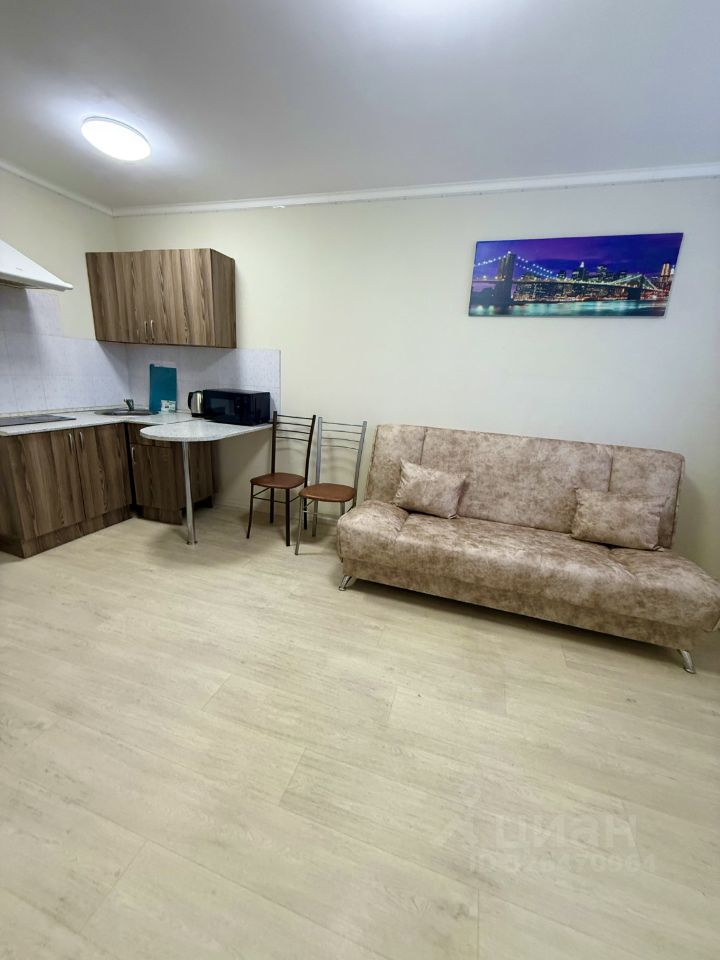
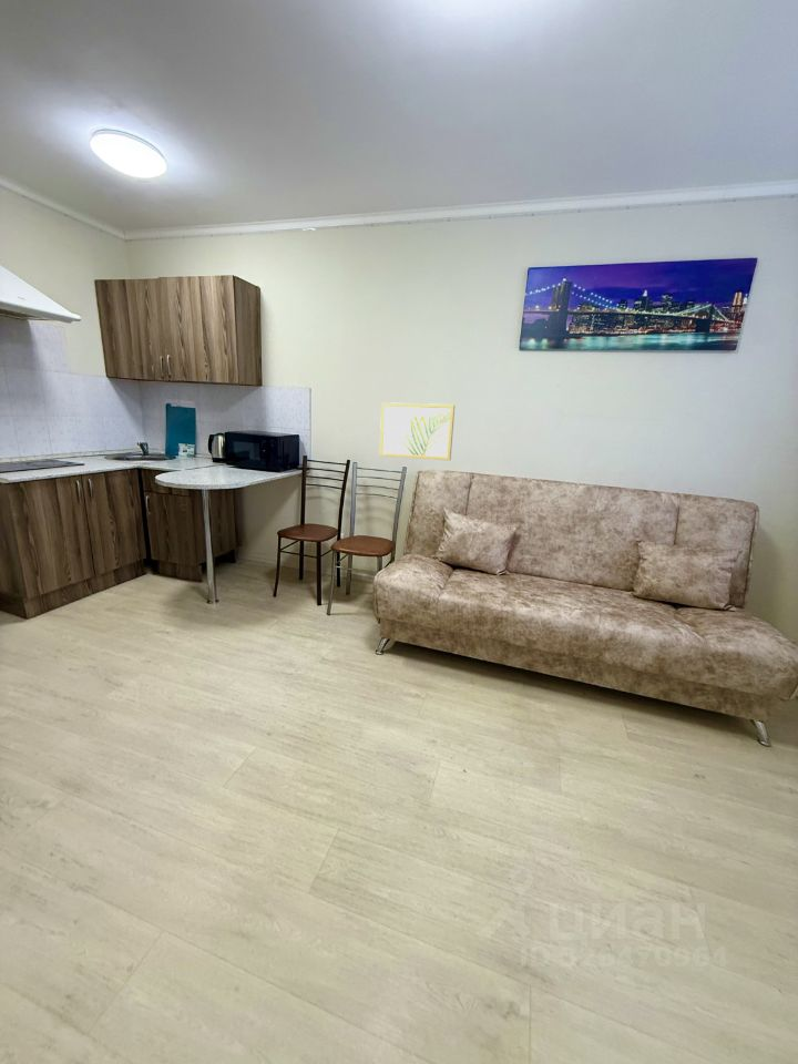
+ wall art [379,401,456,461]
